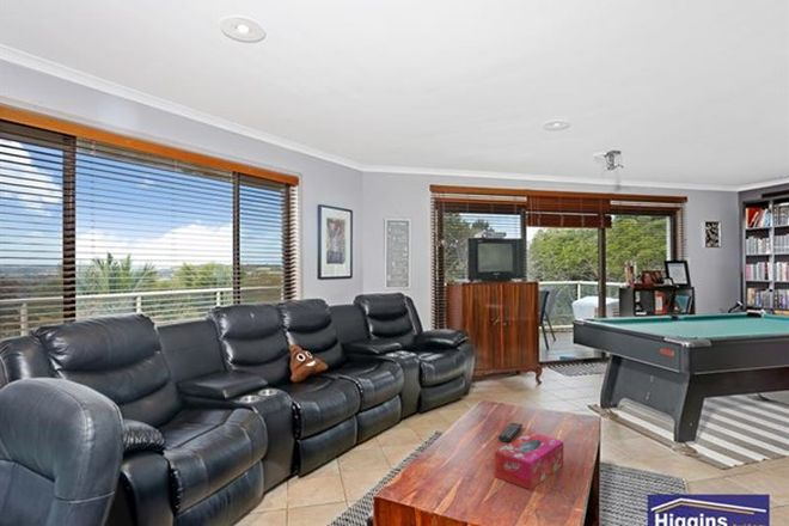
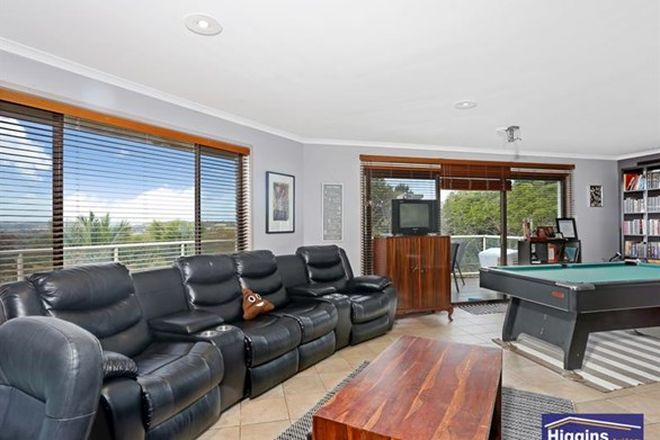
- remote control [497,421,524,444]
- tissue box [494,430,564,491]
